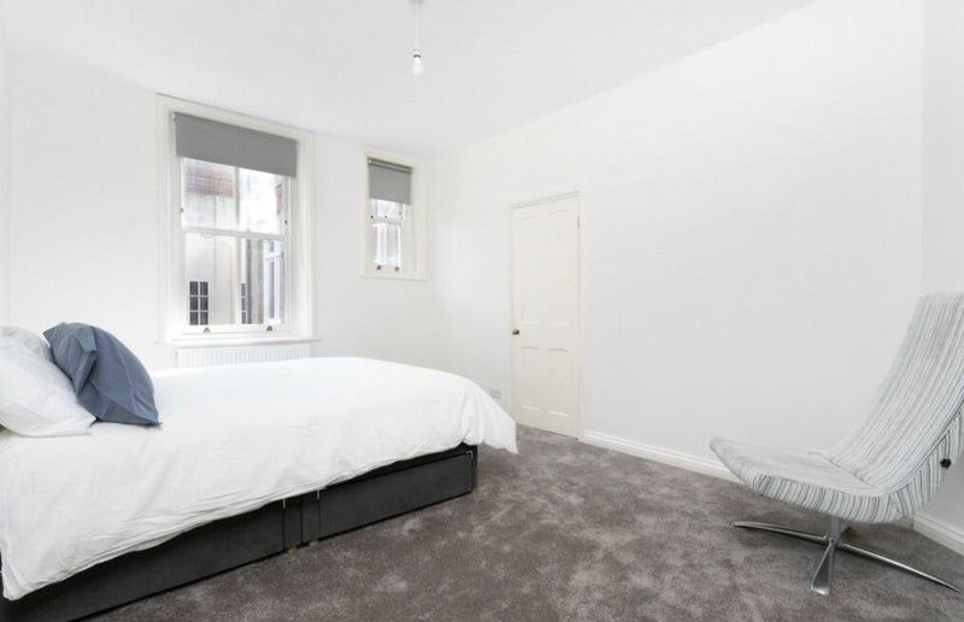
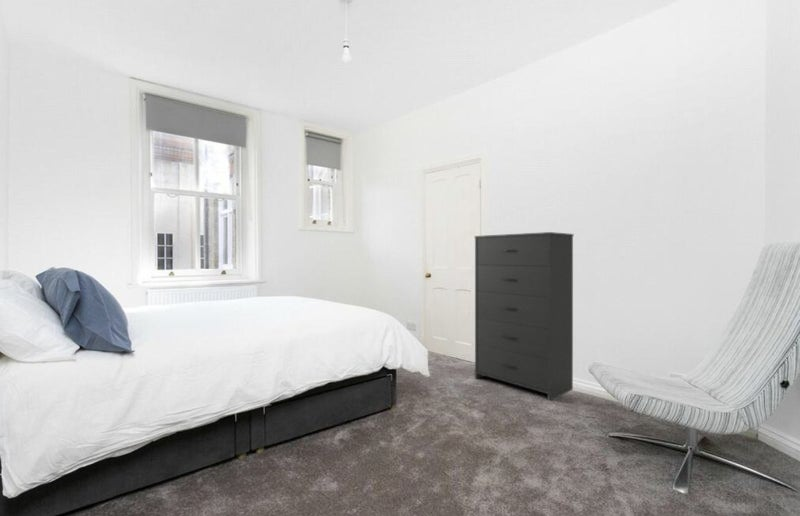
+ dresser [474,231,574,402]
